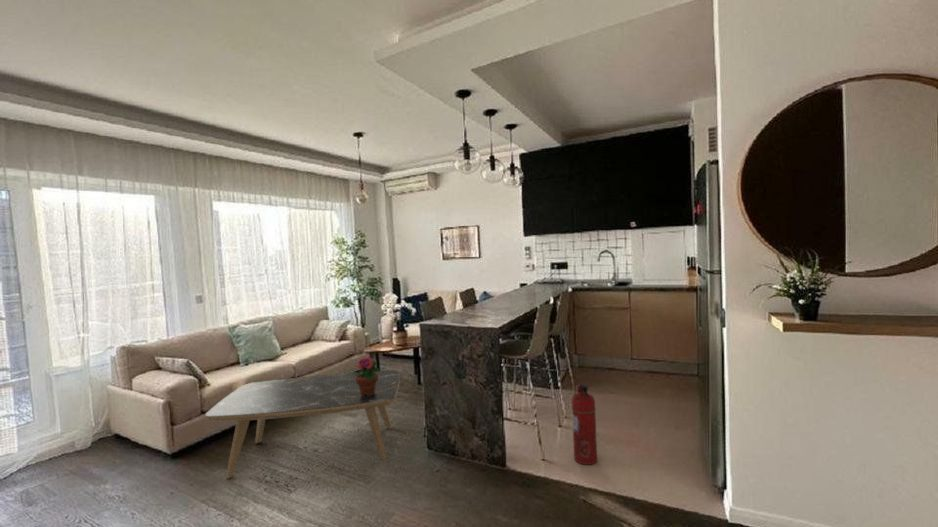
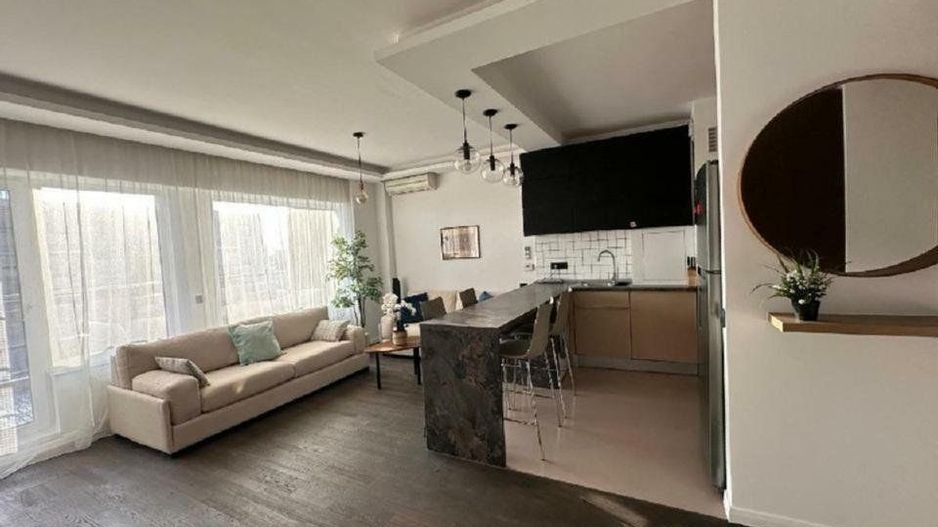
- fire extinguisher [571,382,598,466]
- potted flower [355,356,381,396]
- coffee table [205,370,400,480]
